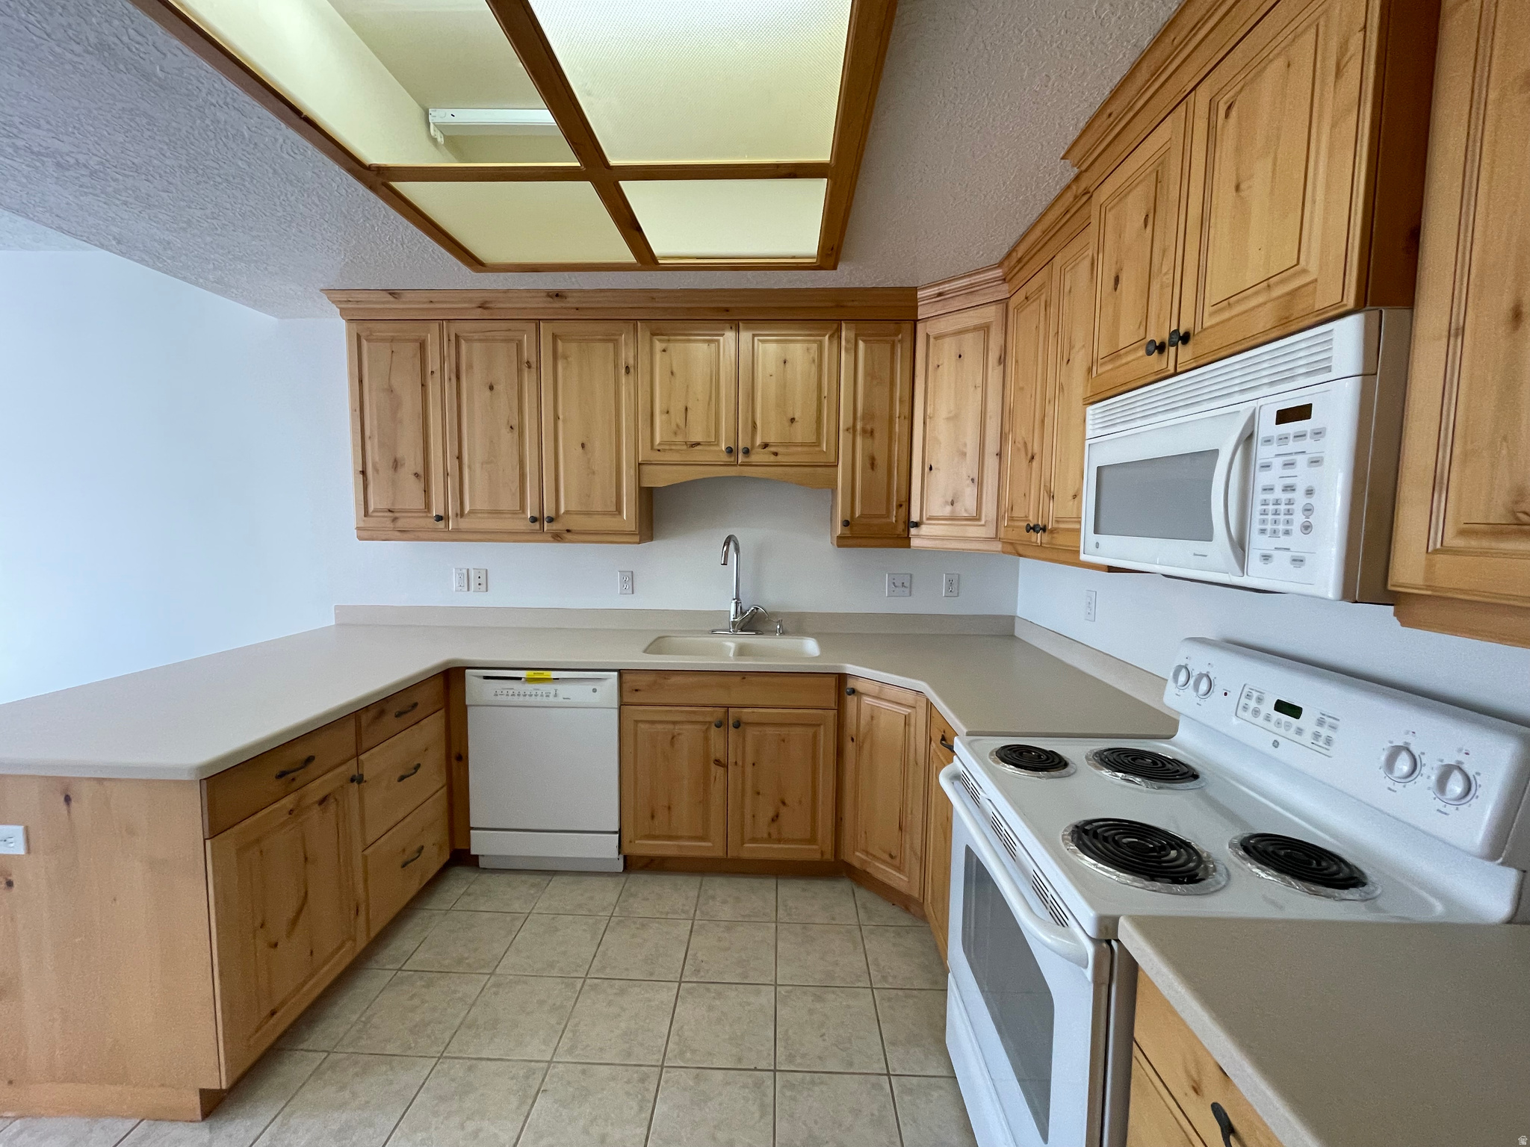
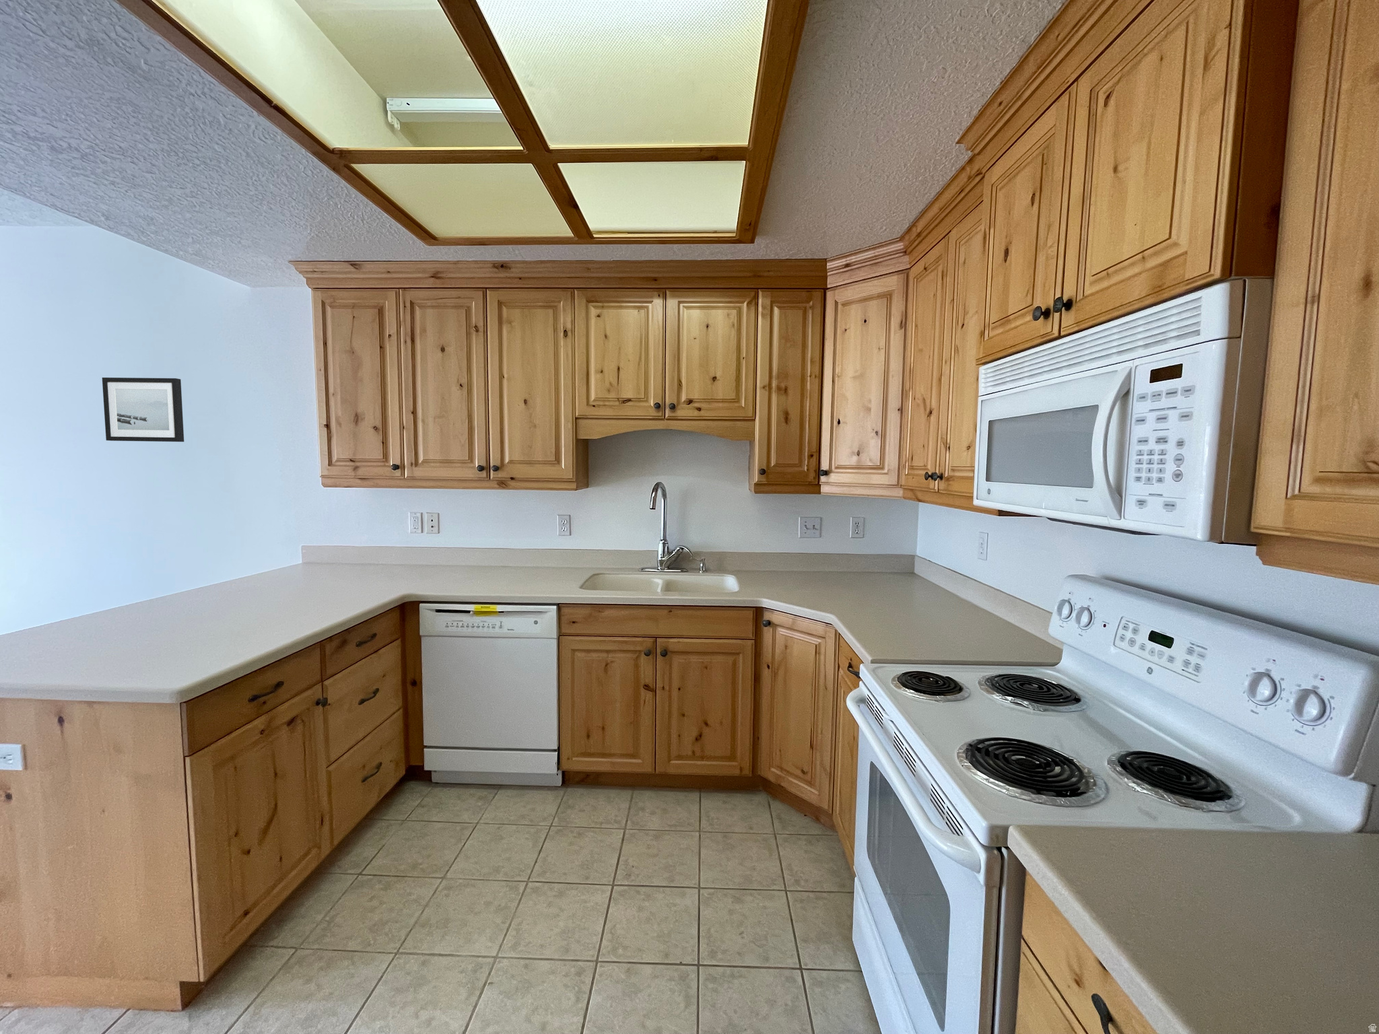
+ wall art [102,377,185,442]
